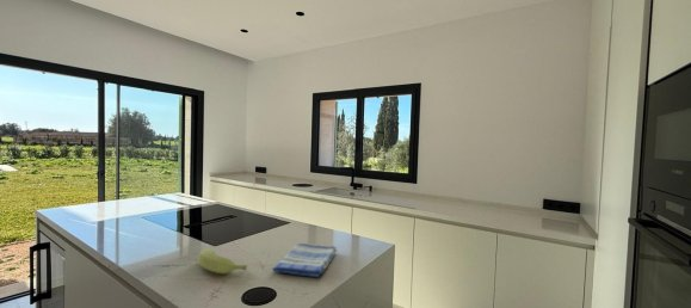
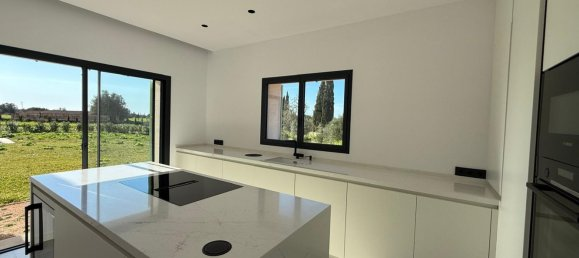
- banana [197,248,248,275]
- dish towel [271,242,338,278]
